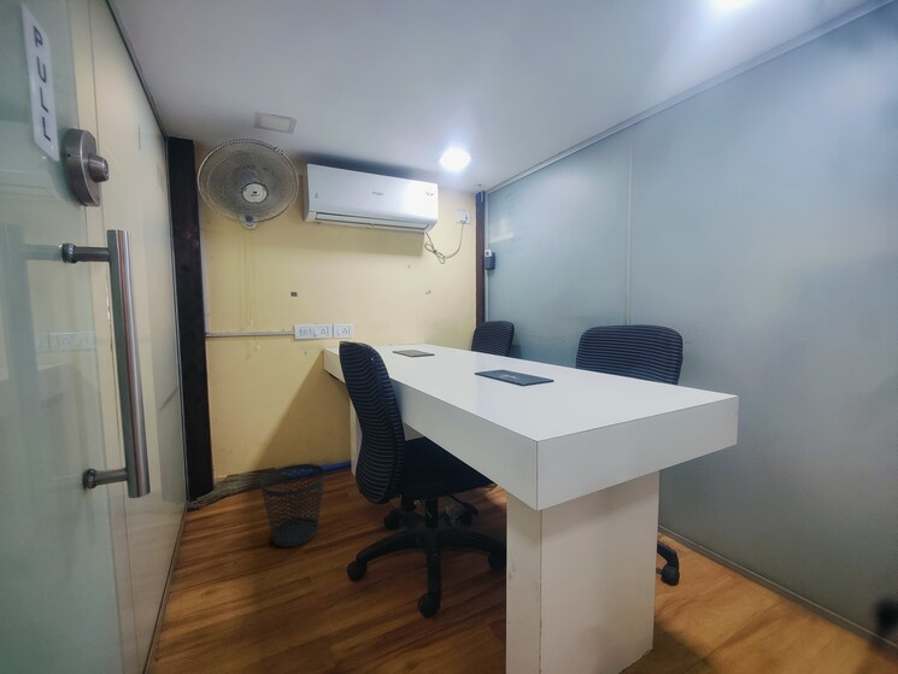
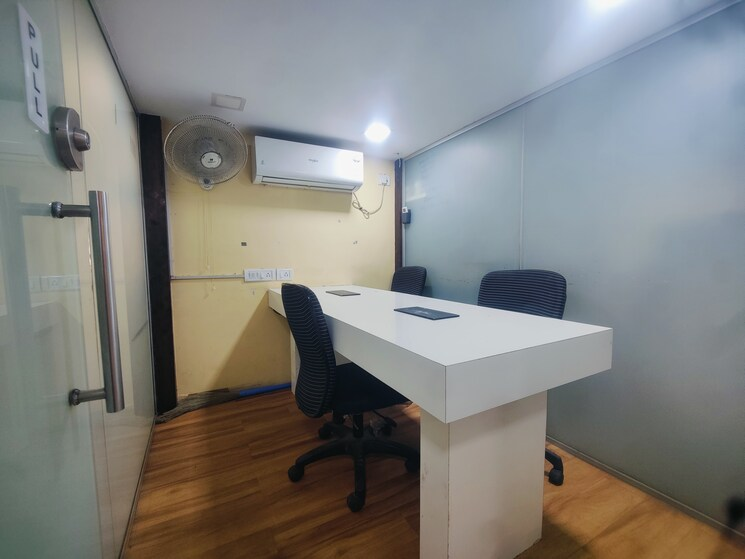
- wastebasket [259,463,327,549]
